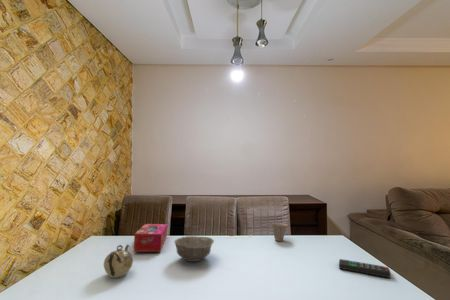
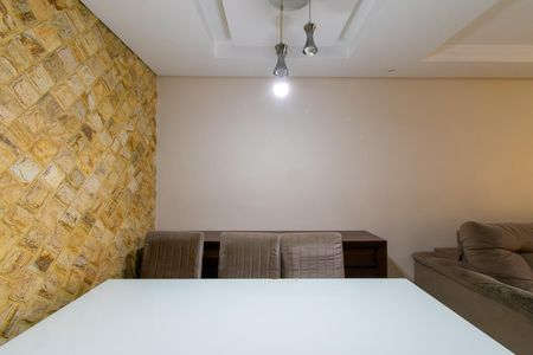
- teapot [103,243,134,279]
- bowl [173,235,215,263]
- remote control [338,258,392,279]
- cup [271,222,289,242]
- tissue box [132,223,168,253]
